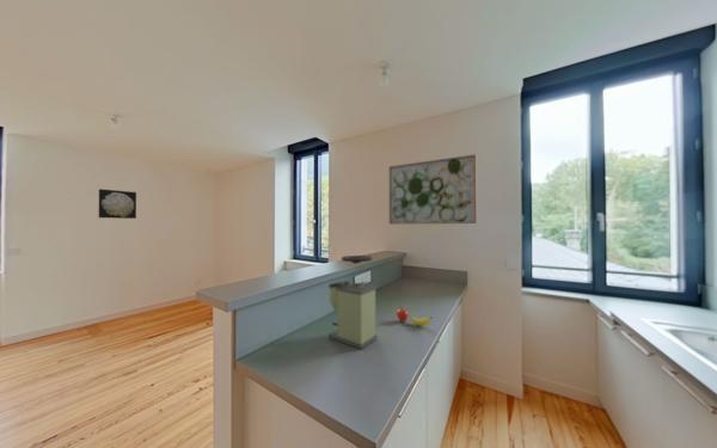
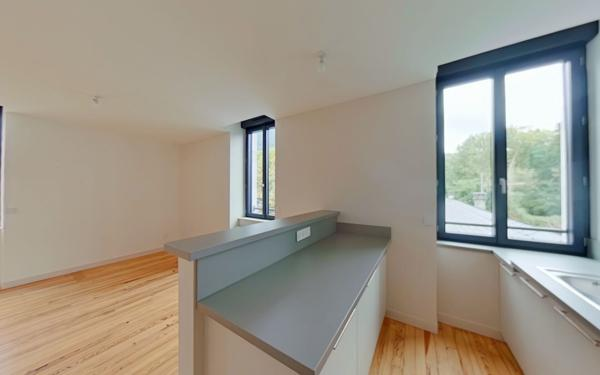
- fruit [396,305,434,326]
- wall art [388,153,478,226]
- wall art [98,188,137,220]
- coffee grinder [327,254,378,350]
